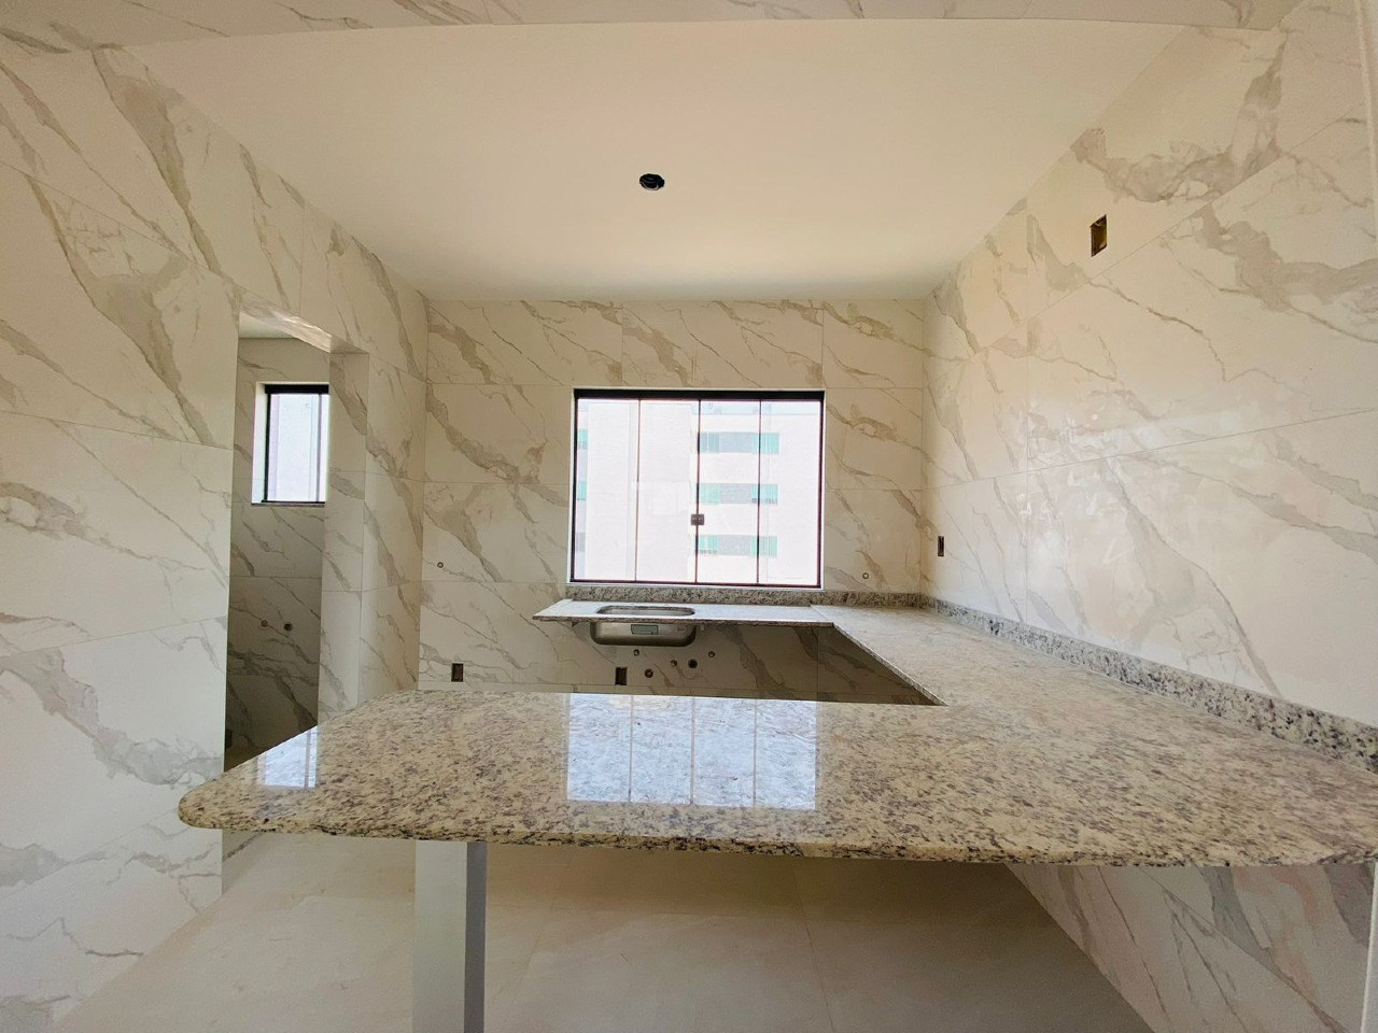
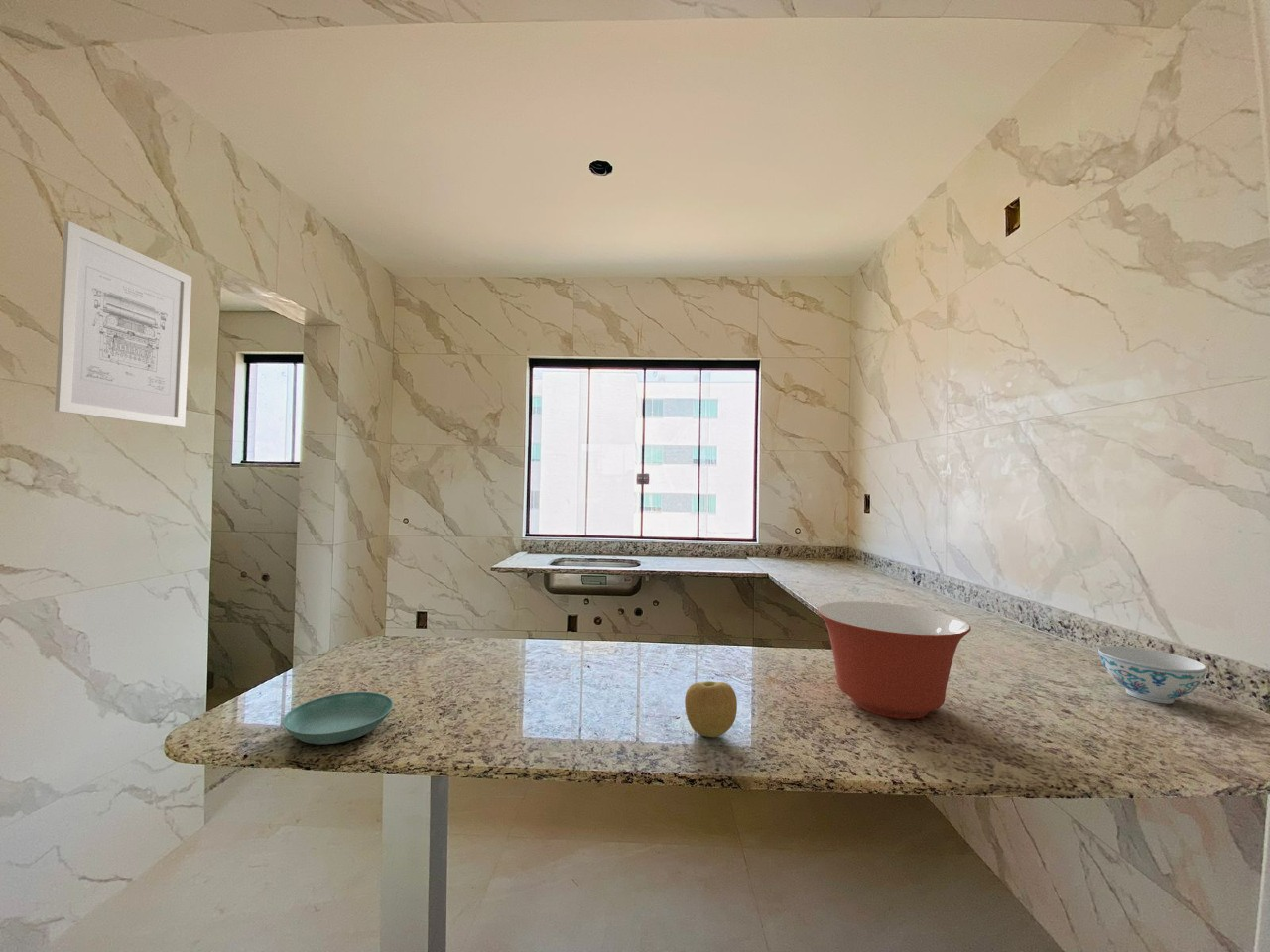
+ saucer [282,691,395,745]
+ wall art [54,220,192,428]
+ chinaware [1097,645,1207,705]
+ apple [684,680,738,738]
+ mixing bowl [816,600,972,720]
